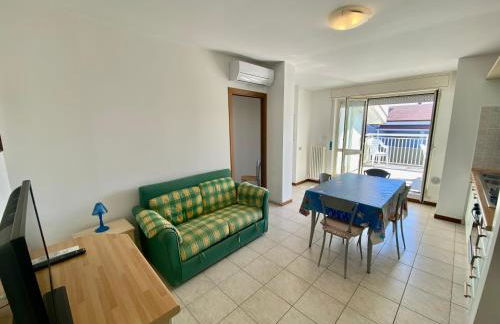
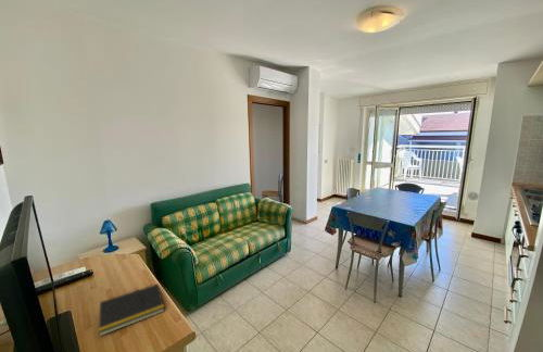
+ notepad [98,282,165,337]
